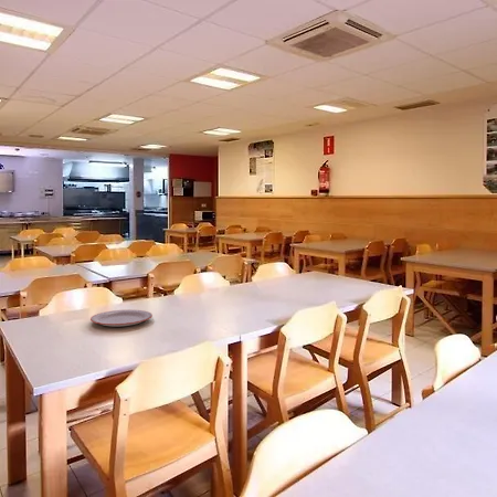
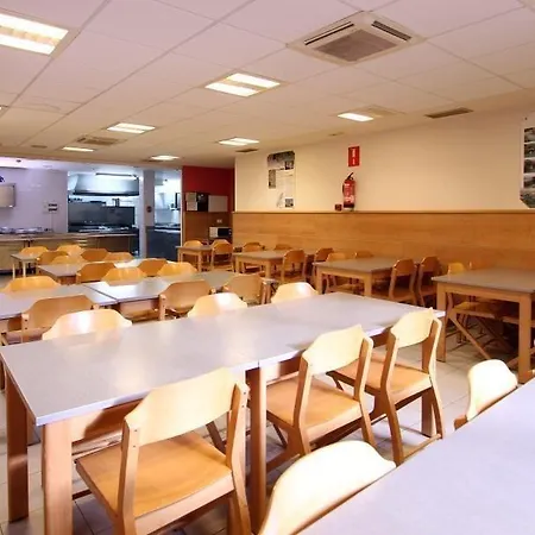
- plate [89,308,154,328]
